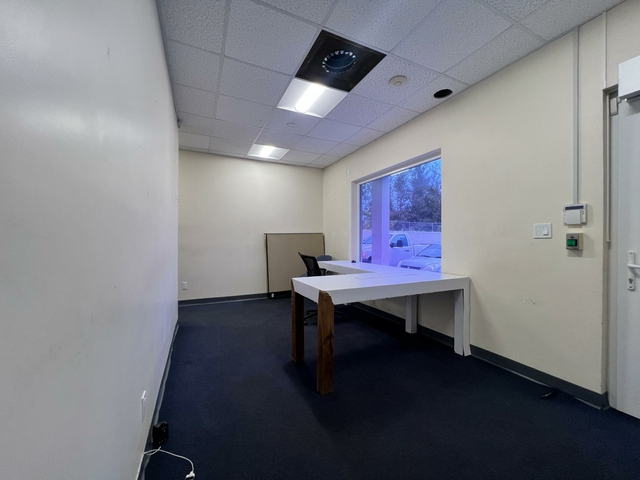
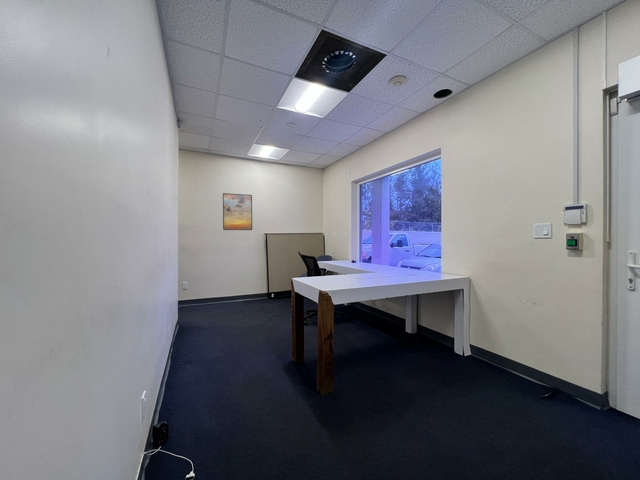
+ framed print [222,192,253,231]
